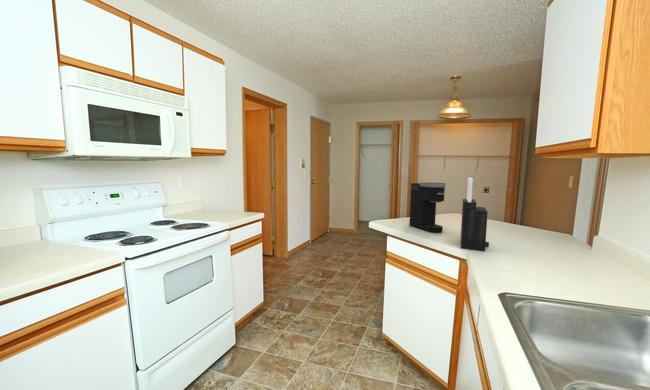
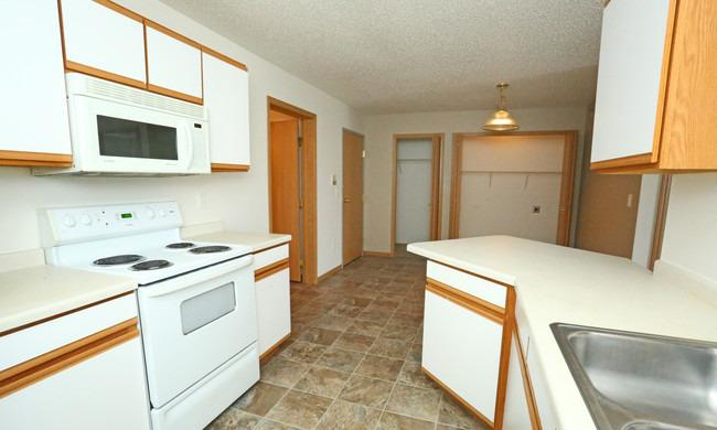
- knife block [460,177,490,252]
- coffee maker [408,181,447,233]
